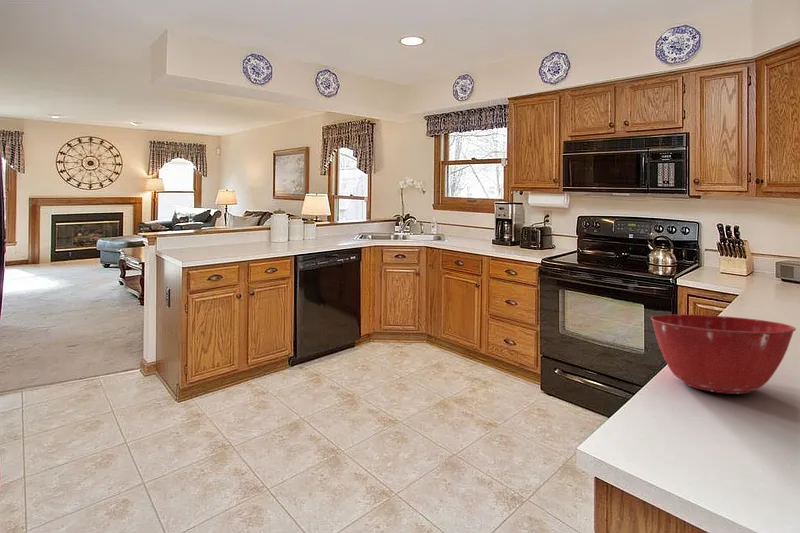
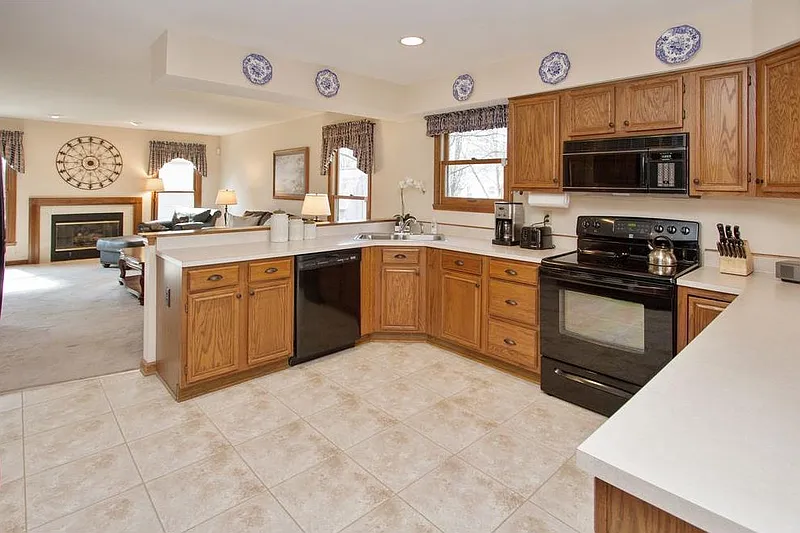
- mixing bowl [650,314,797,395]
